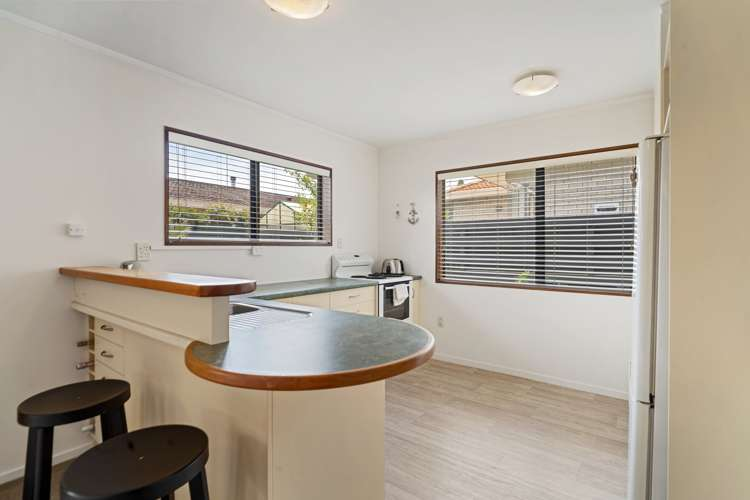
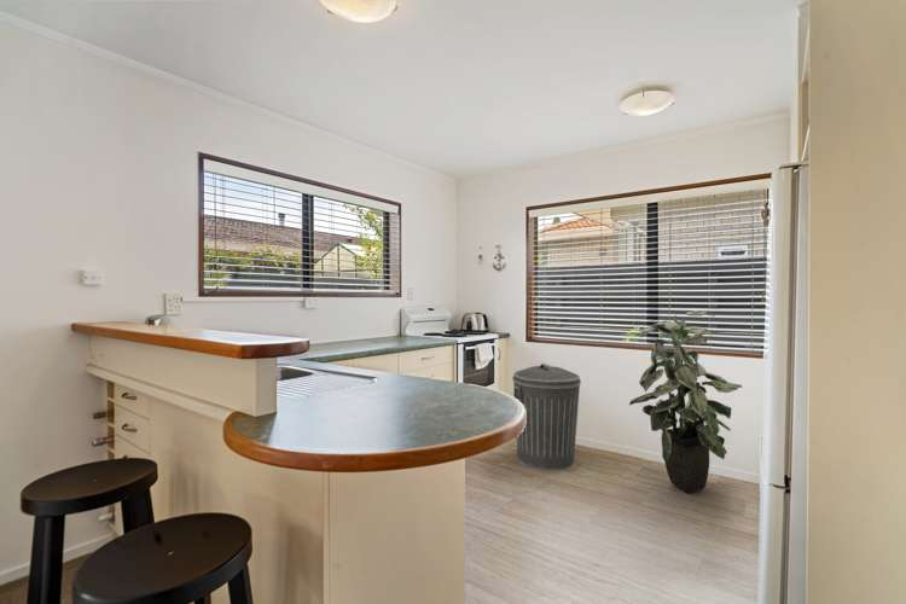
+ indoor plant [628,309,743,494]
+ trash can [512,362,582,472]
